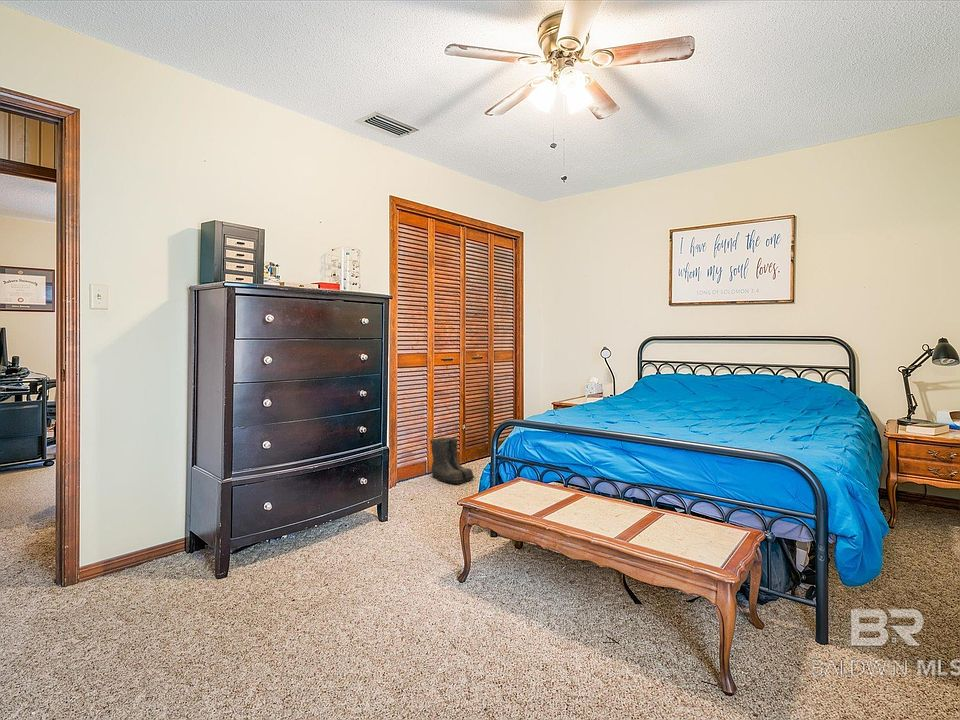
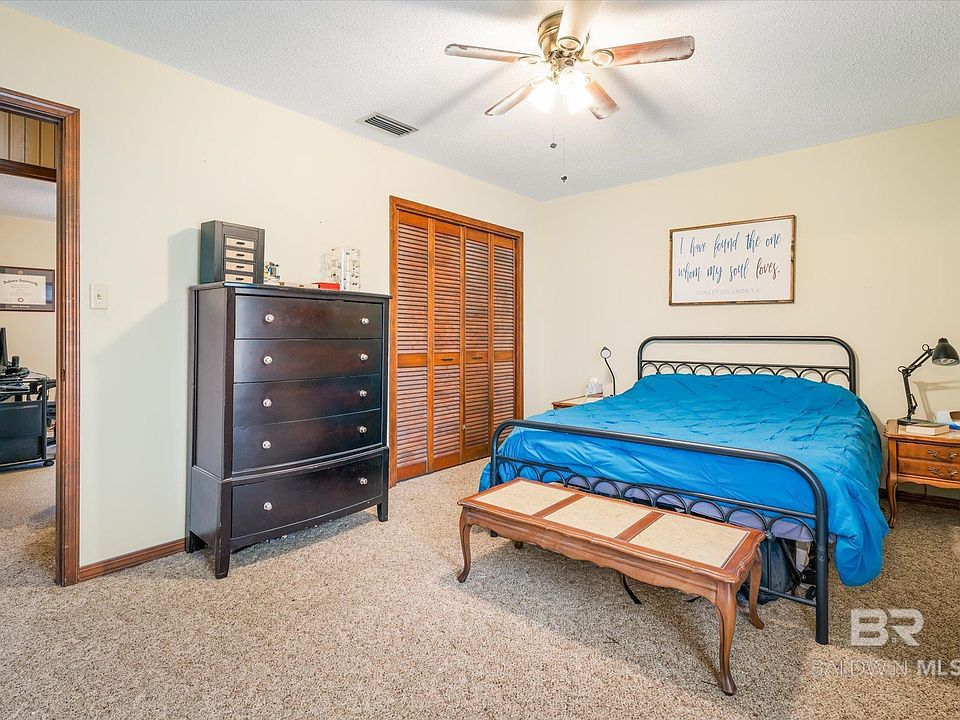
- boots [429,436,476,485]
